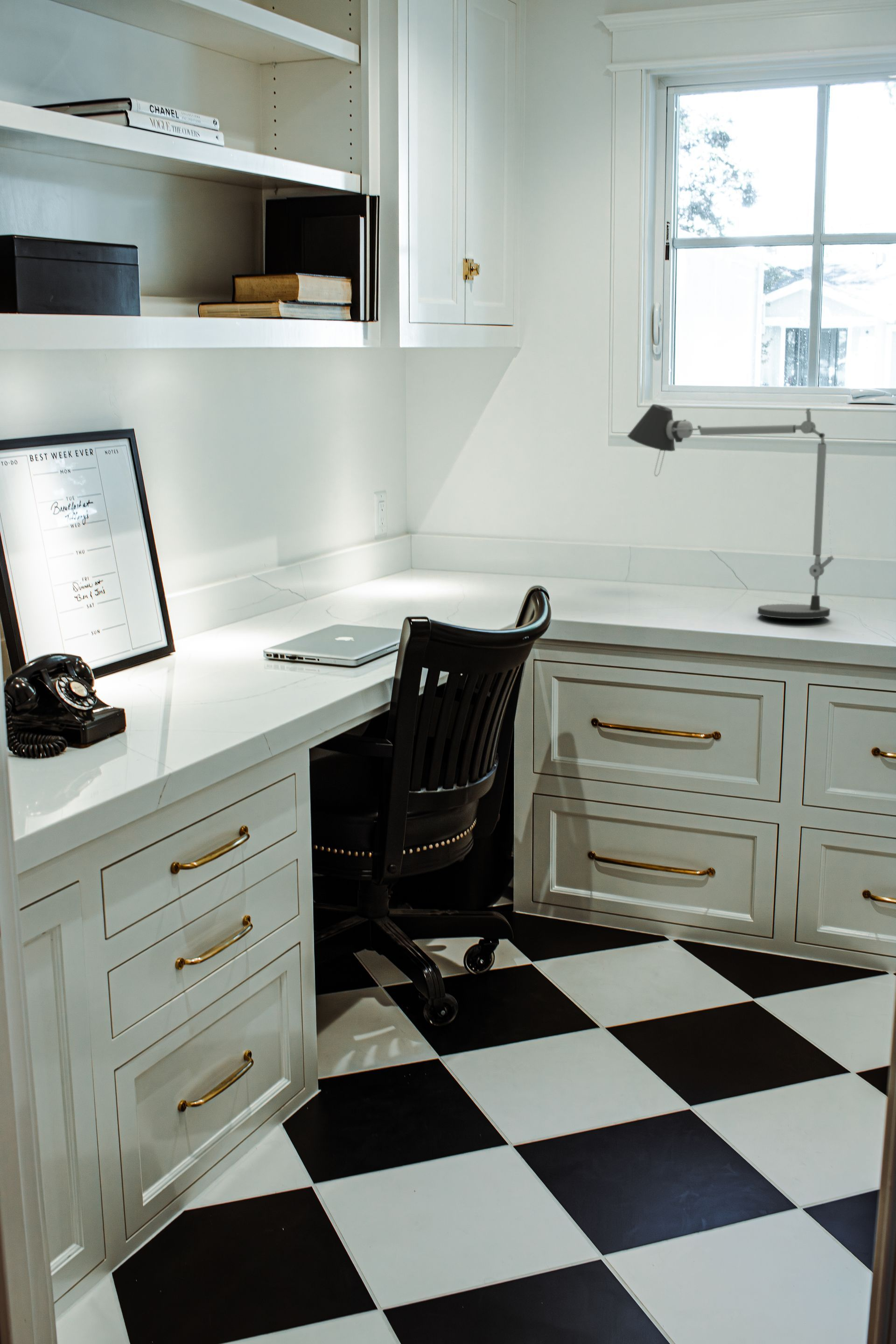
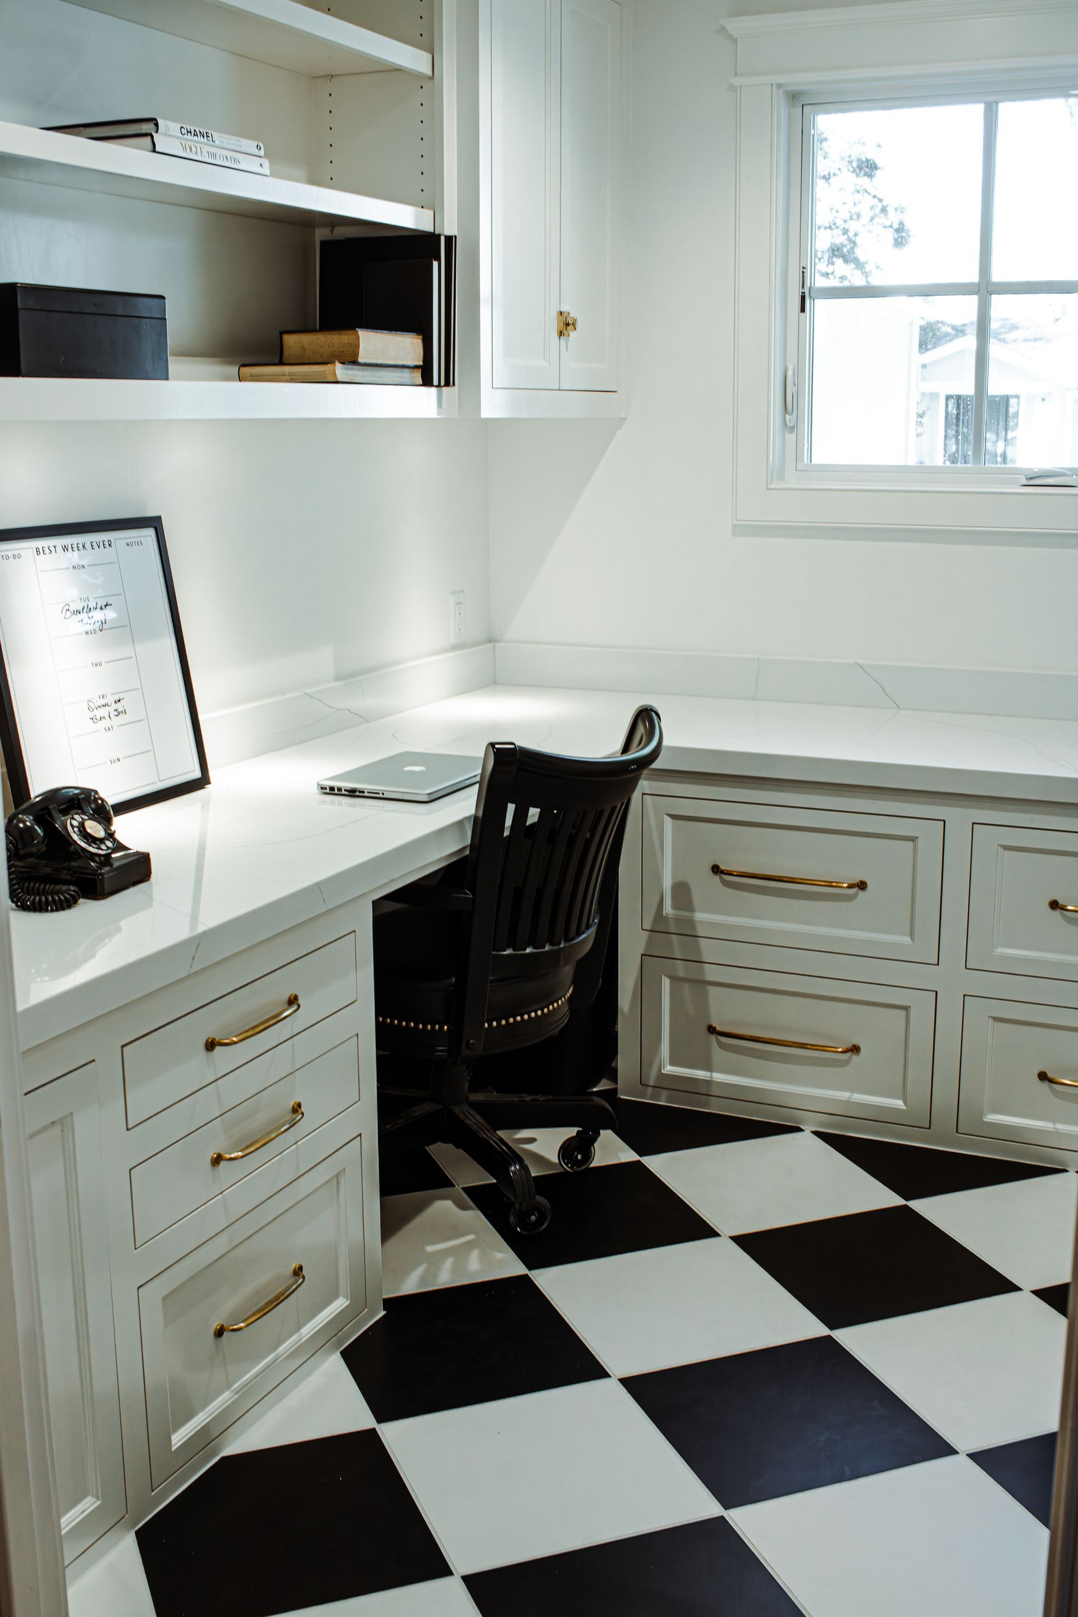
- desk lamp [627,404,834,619]
